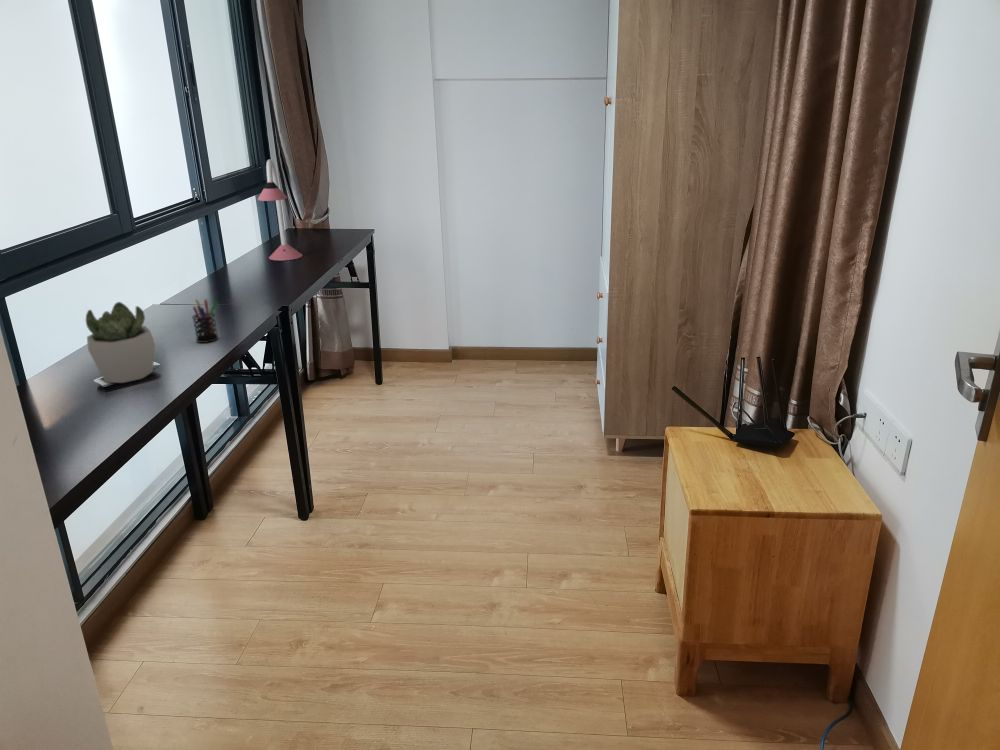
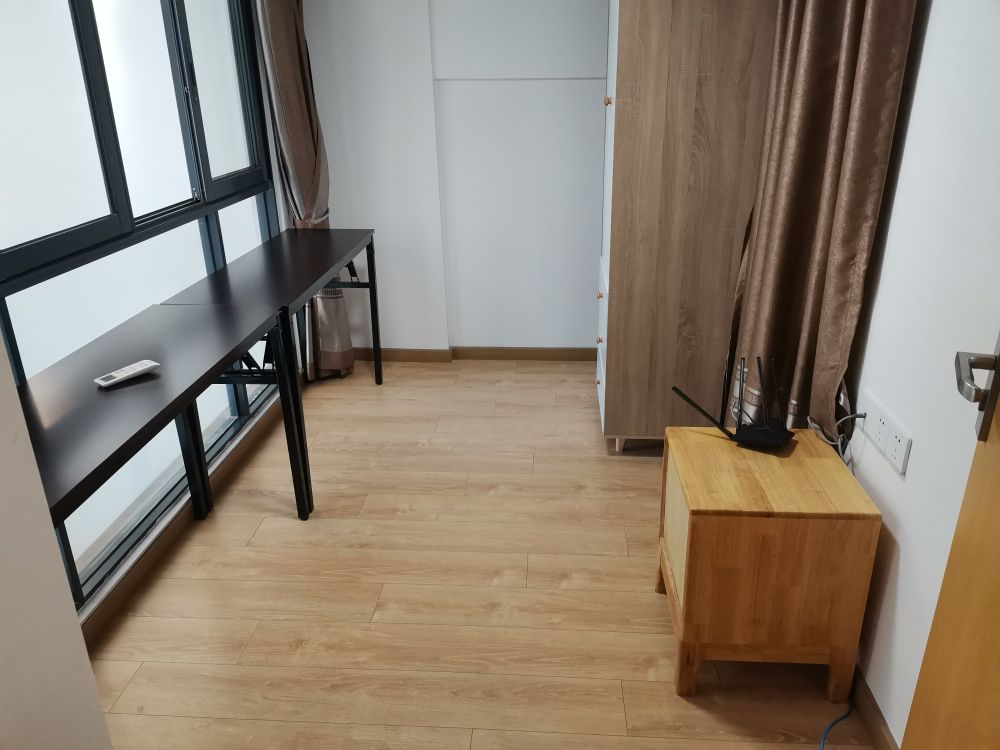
- pen holder [191,298,219,344]
- succulent plant [85,301,156,384]
- desk lamp [257,158,304,261]
